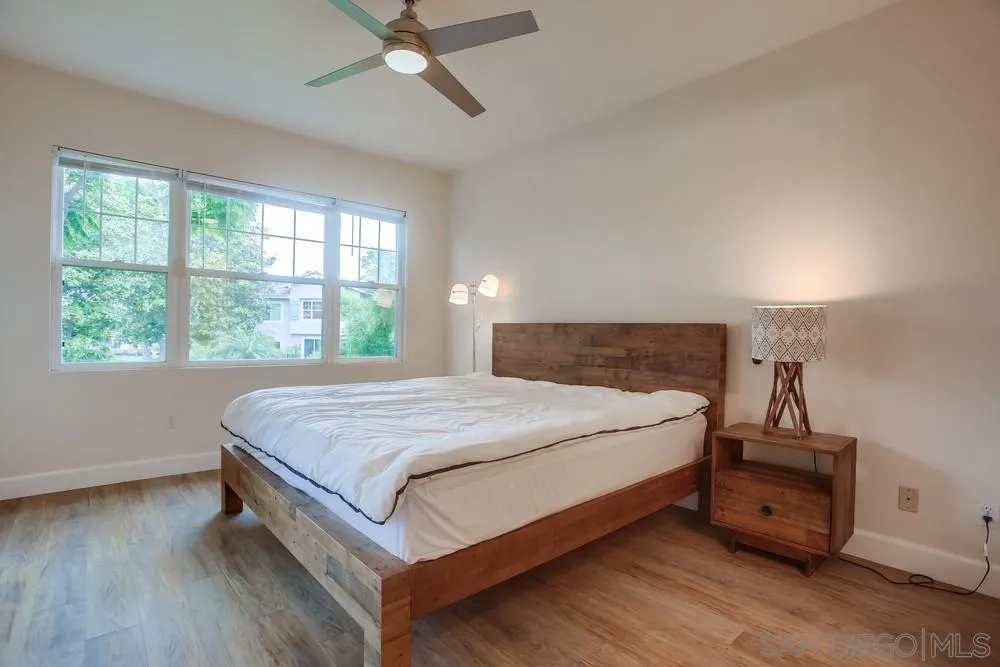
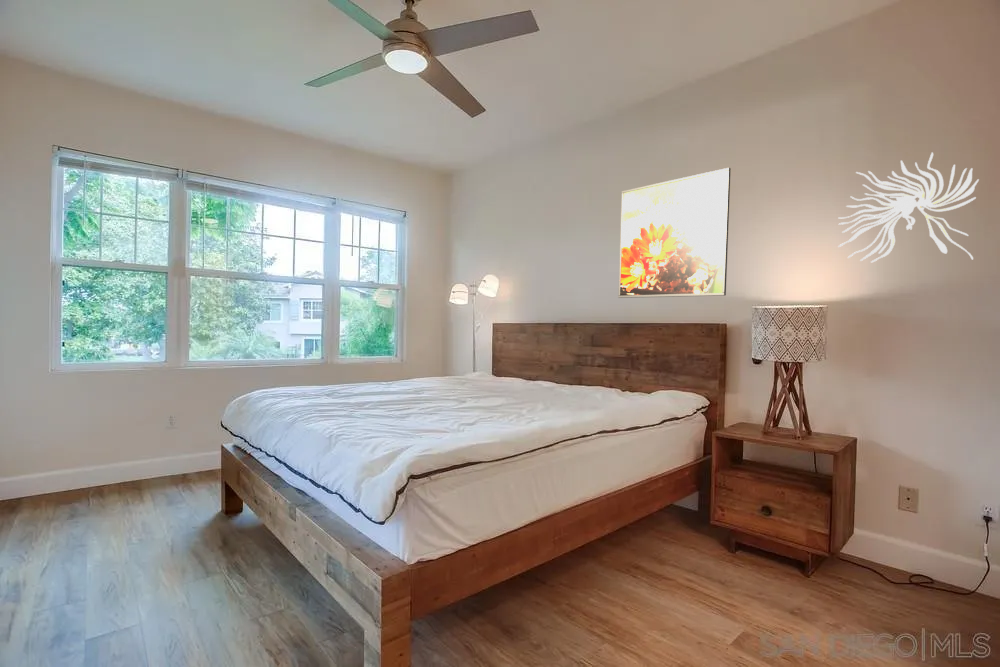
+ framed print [617,167,732,299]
+ wall sculpture [837,151,980,263]
